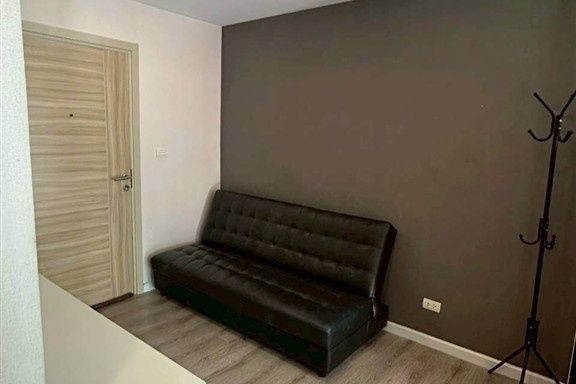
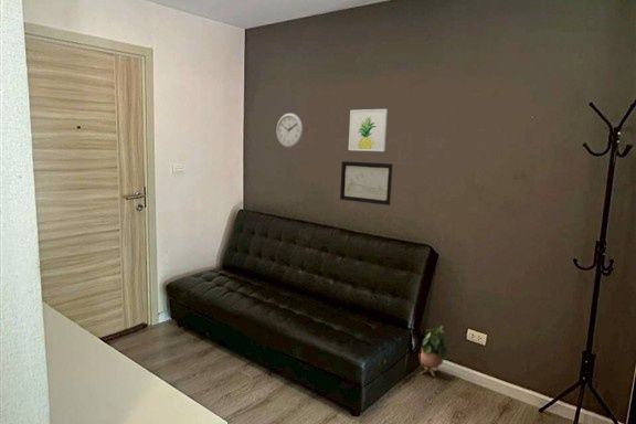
+ wall art [348,108,389,152]
+ wall clock [275,112,304,149]
+ potted plant [420,325,449,379]
+ wall art [339,160,394,206]
